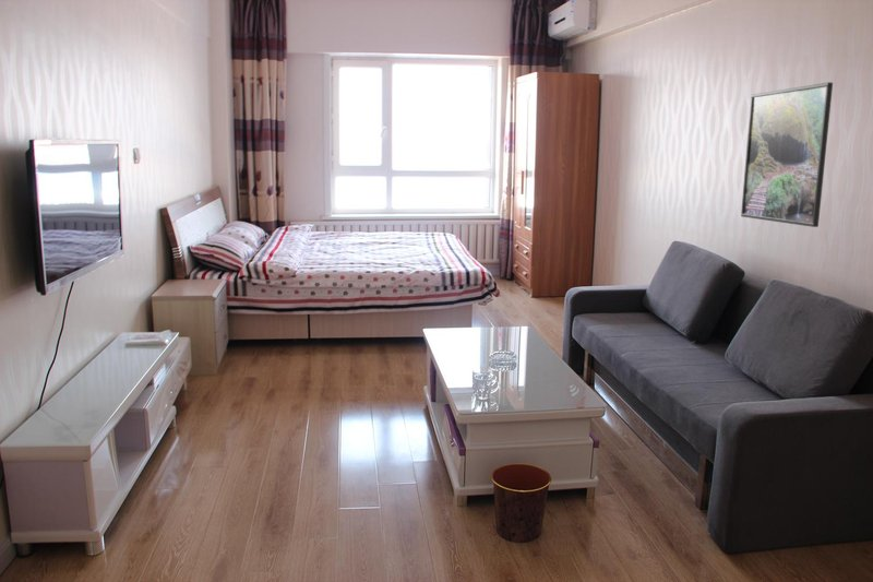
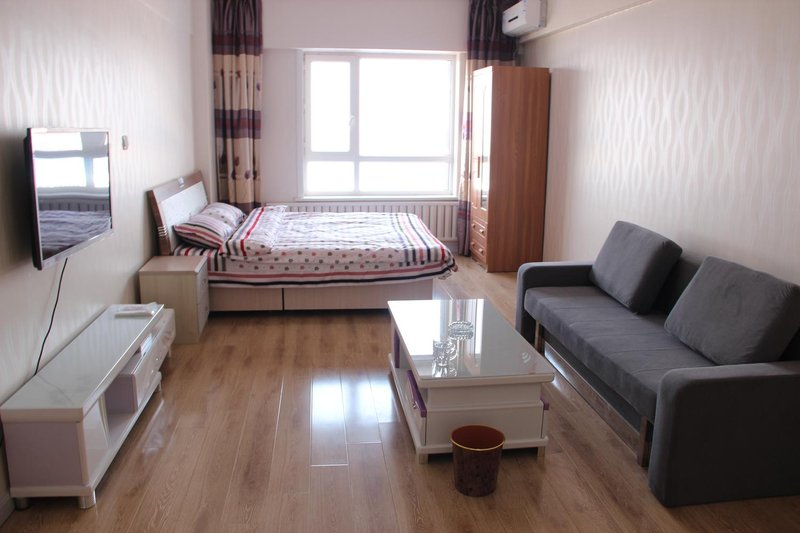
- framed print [740,81,834,228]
